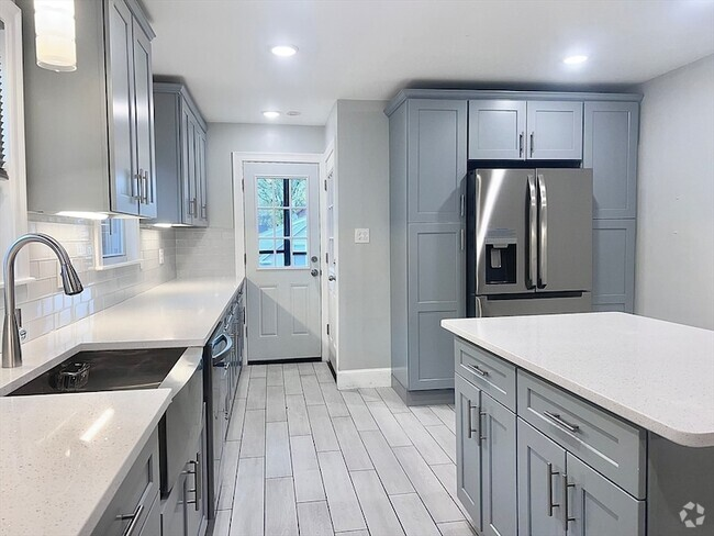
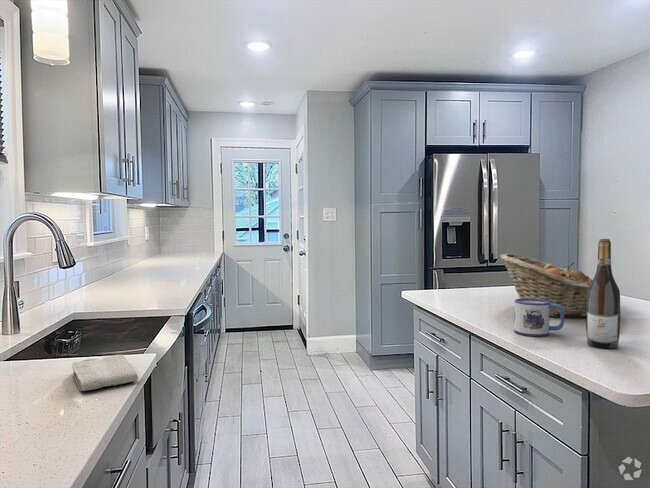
+ wine bottle [585,238,621,349]
+ mug [513,298,565,337]
+ washcloth [71,354,139,392]
+ fruit basket [498,253,593,318]
